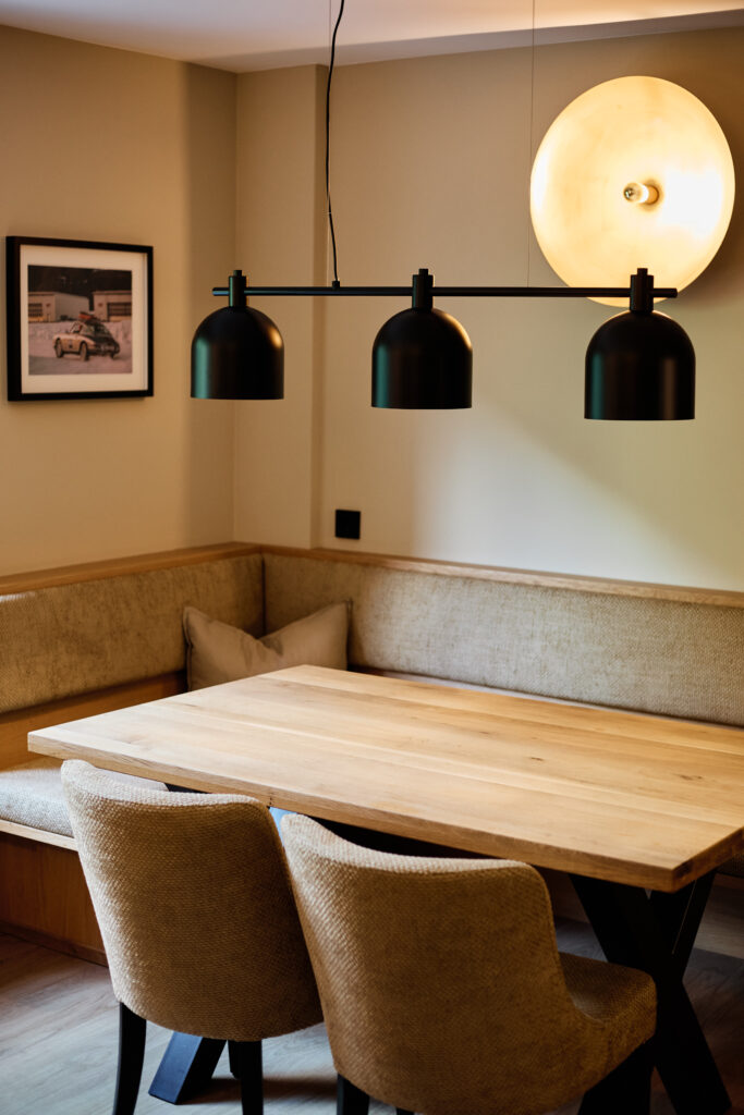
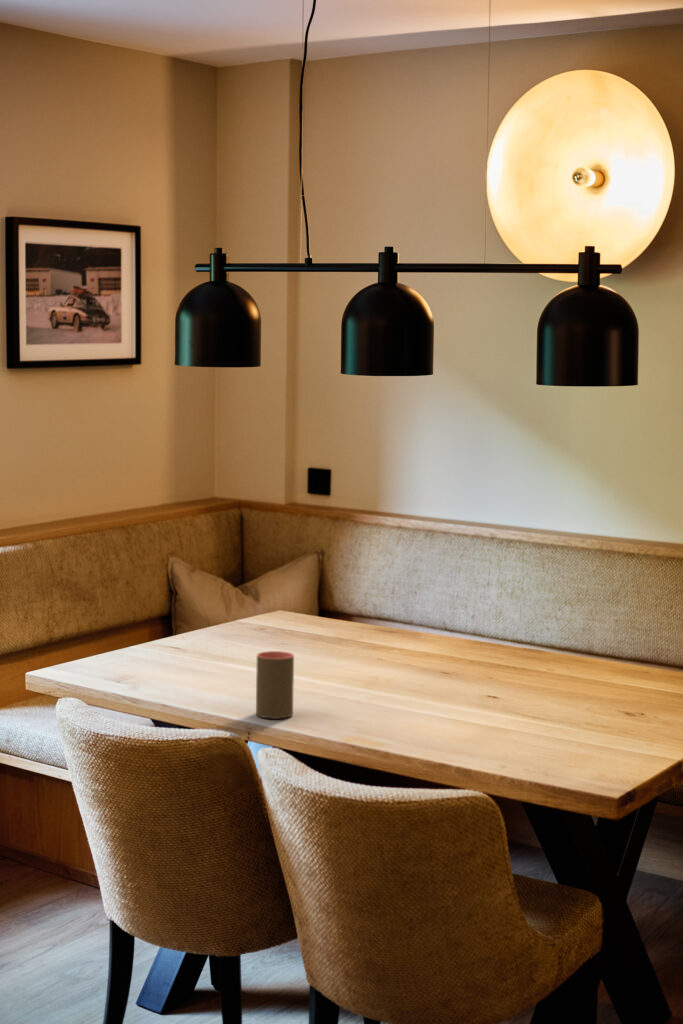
+ cup [255,650,295,720]
